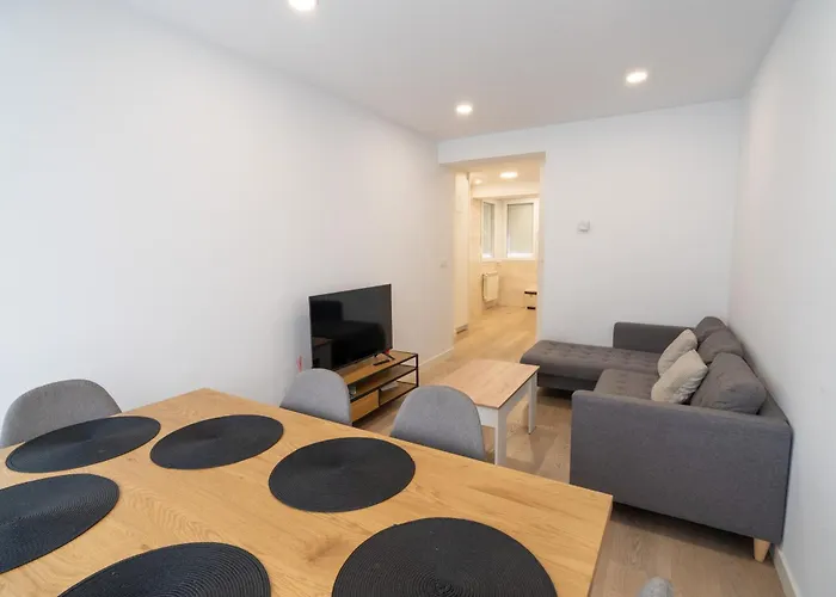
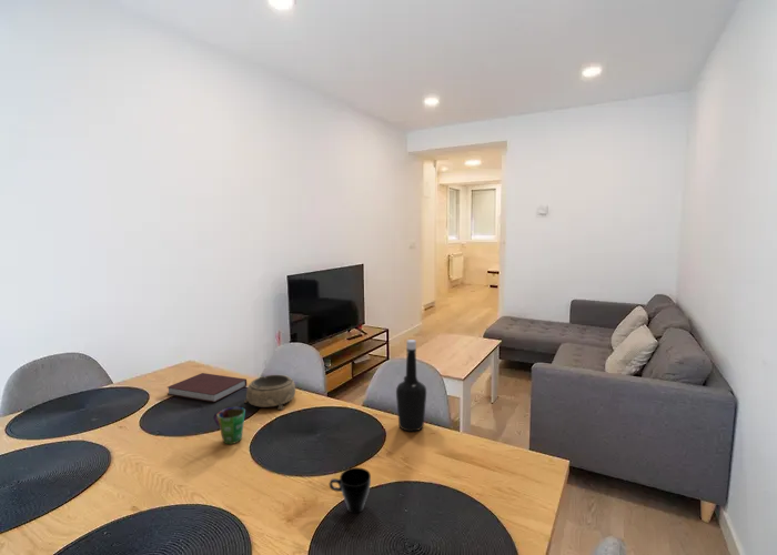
+ cup [213,406,246,445]
+ notebook [167,372,248,403]
+ bottle [395,339,427,433]
+ decorative bowl [243,374,296,411]
+ cup [329,466,372,514]
